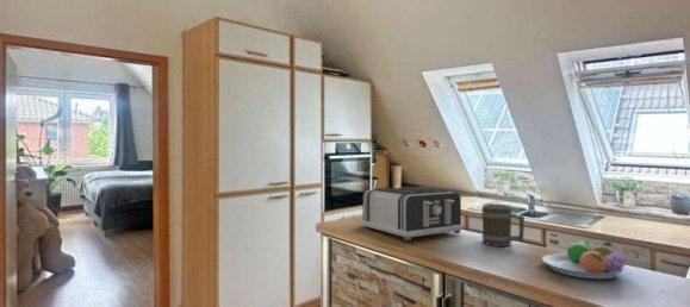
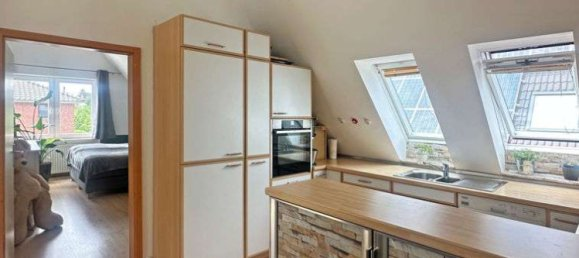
- fruit bowl [541,239,628,280]
- toaster [360,186,464,242]
- barrel [480,202,526,248]
